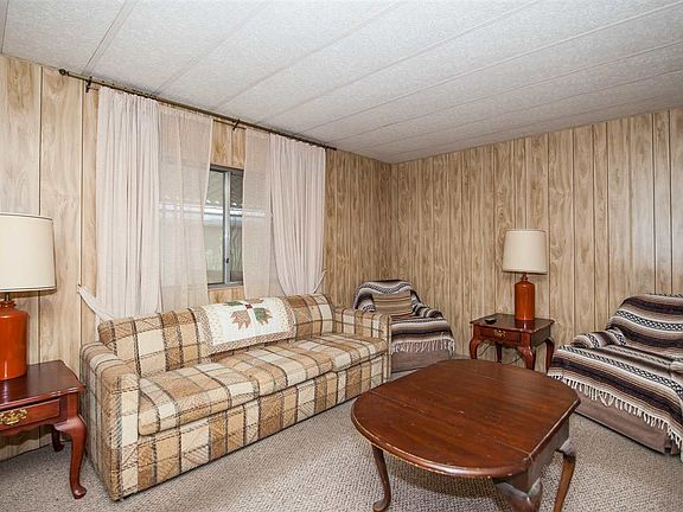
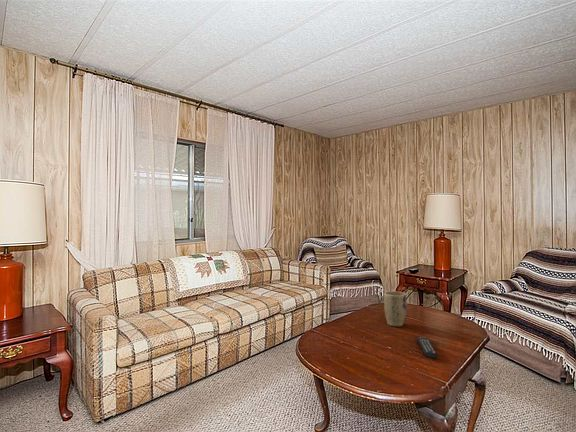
+ remote control [416,336,438,359]
+ plant pot [383,290,407,328]
